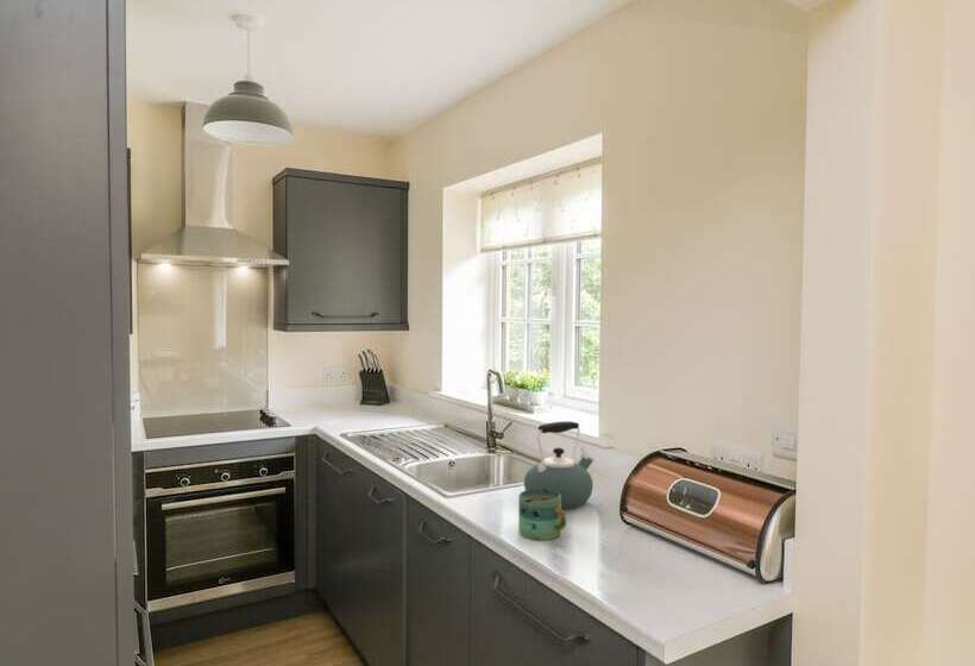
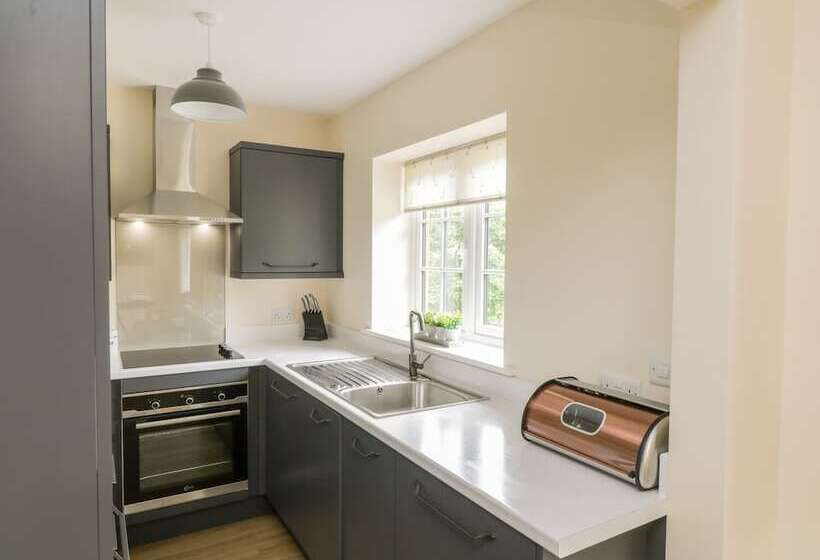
- kettle [523,420,596,509]
- mug [517,489,567,541]
